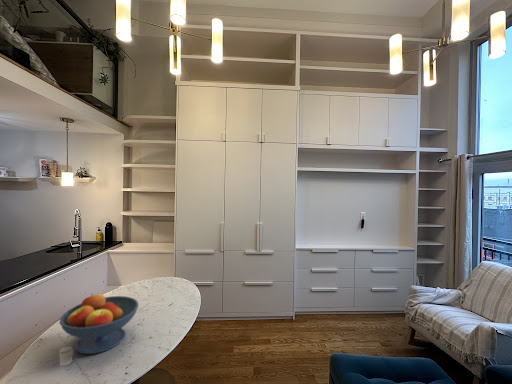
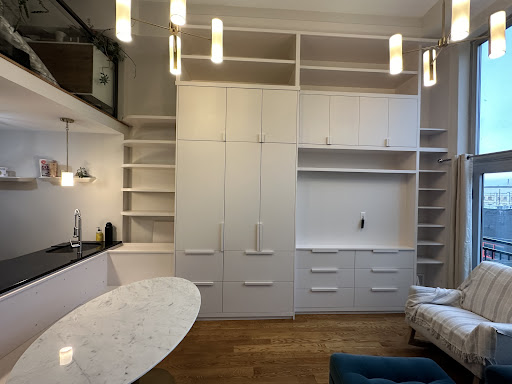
- fruit bowl [59,292,140,355]
